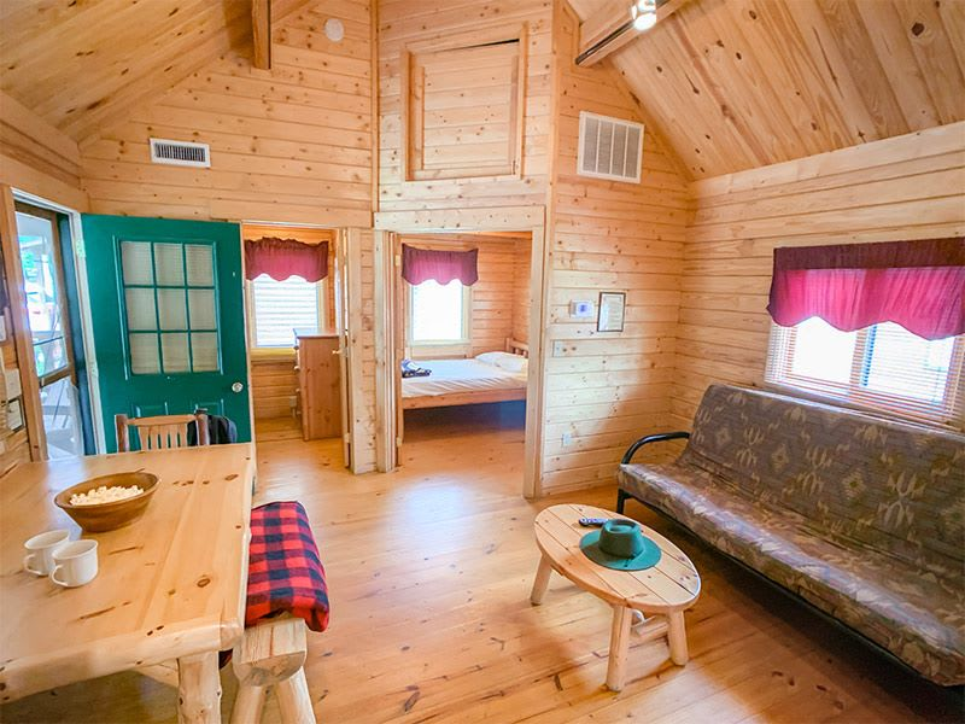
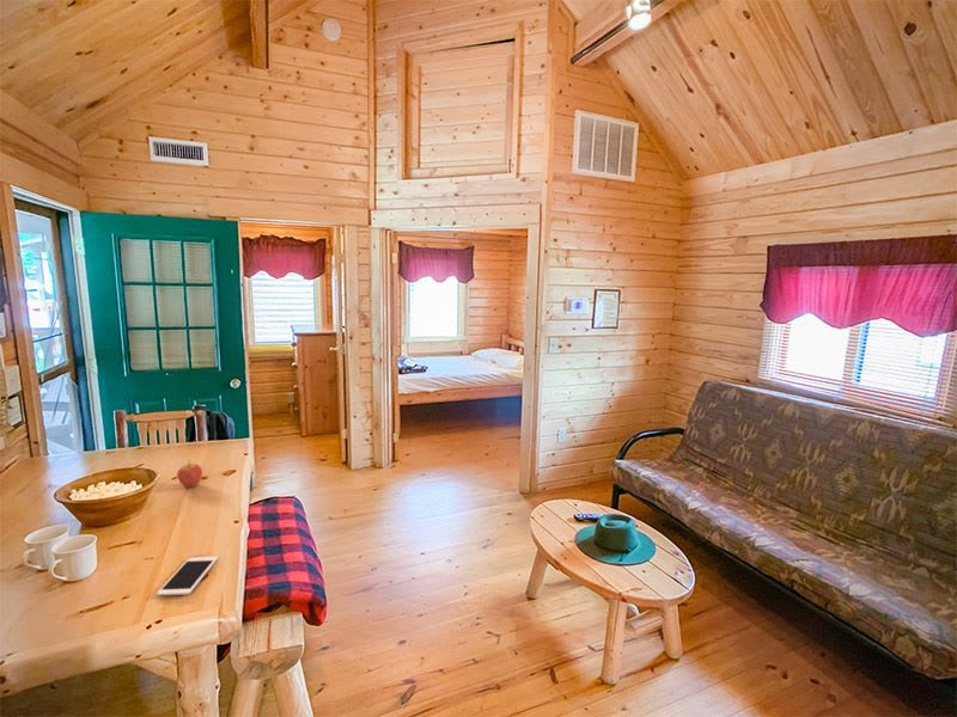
+ fruit [176,459,203,489]
+ cell phone [156,556,219,596]
